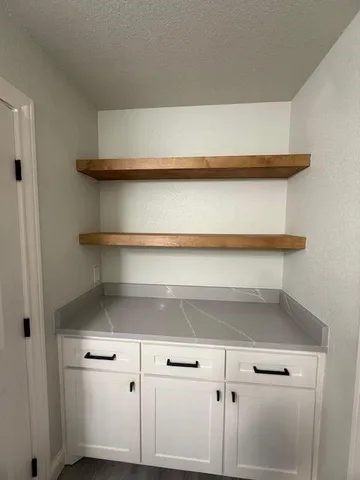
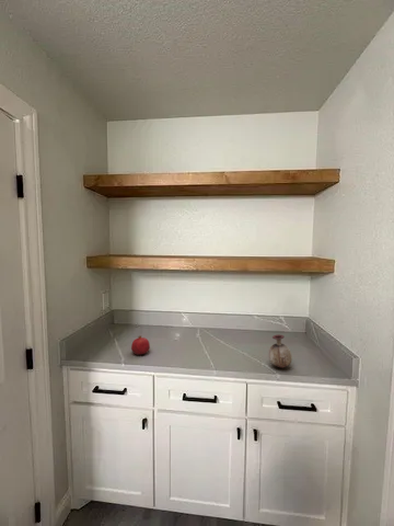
+ vase [267,333,293,369]
+ fruit [130,334,151,356]
